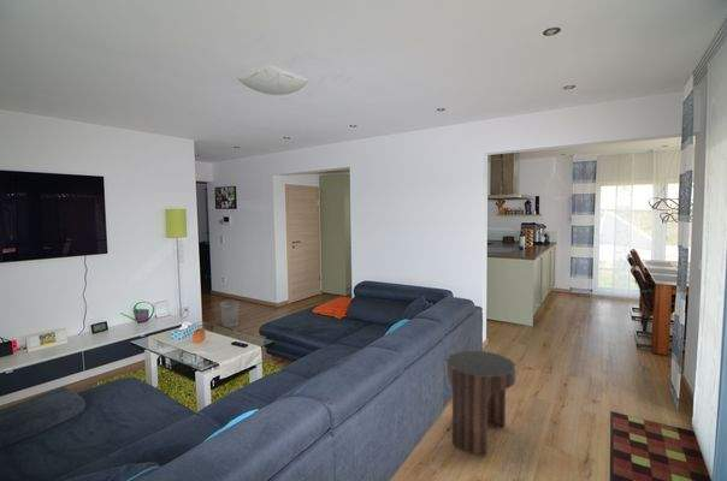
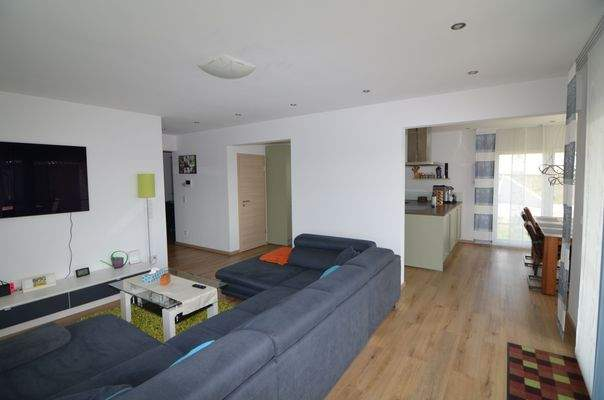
- side table [444,349,518,457]
- wastebasket [219,299,241,328]
